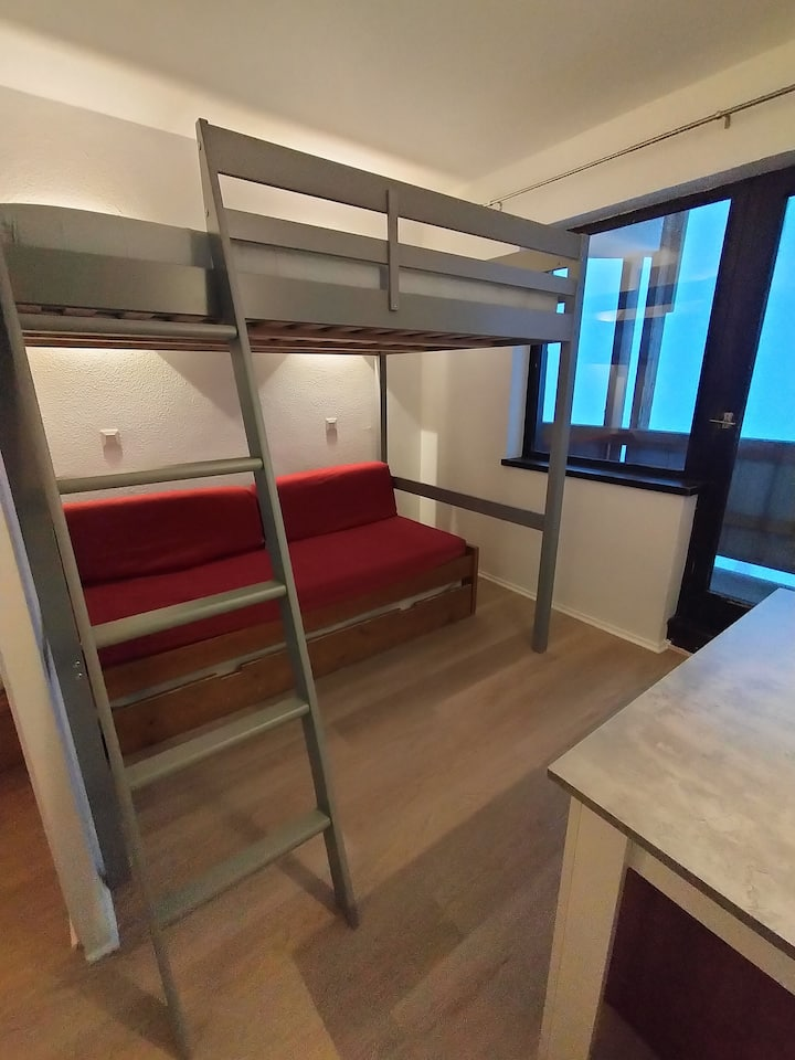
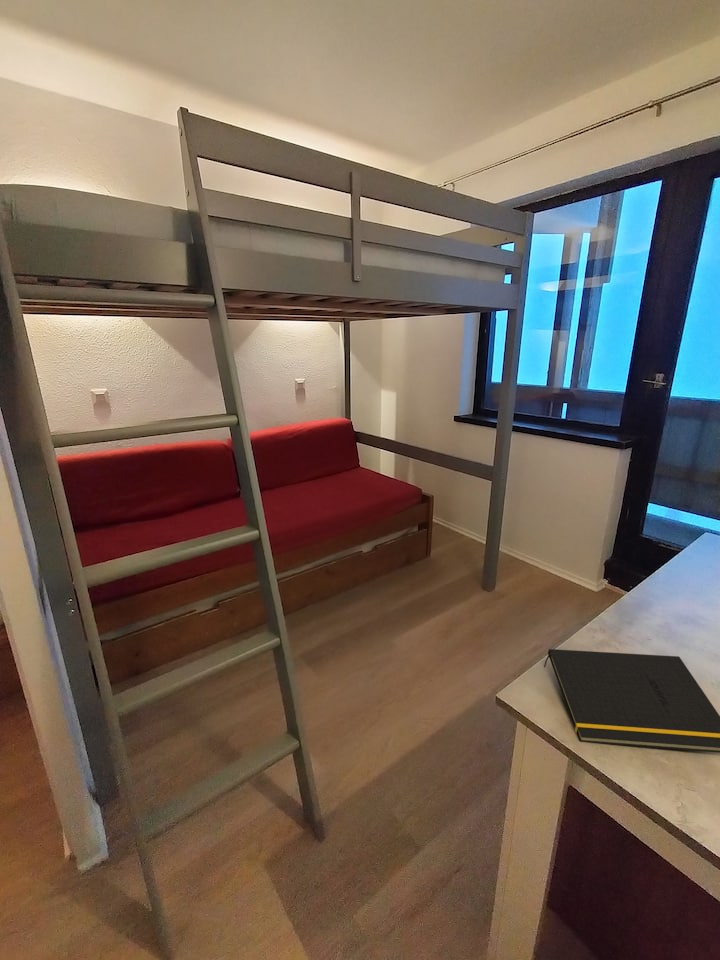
+ notepad [543,648,720,754]
